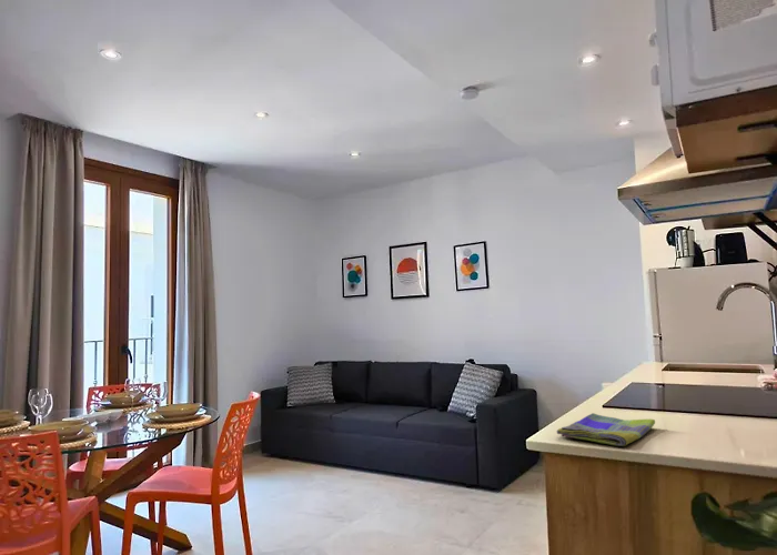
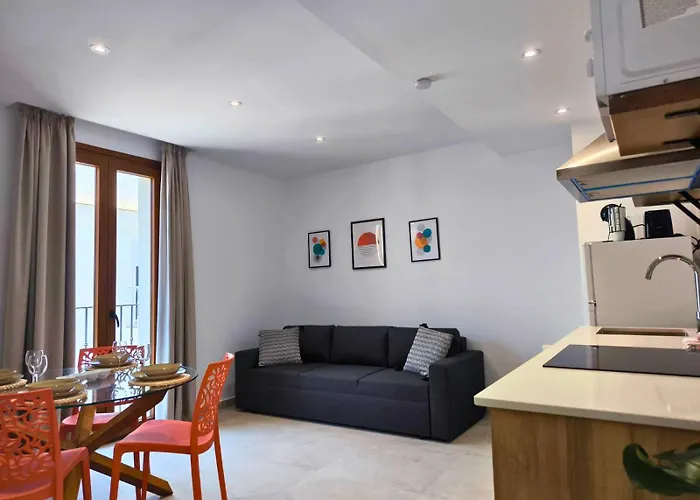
- dish towel [555,412,656,447]
